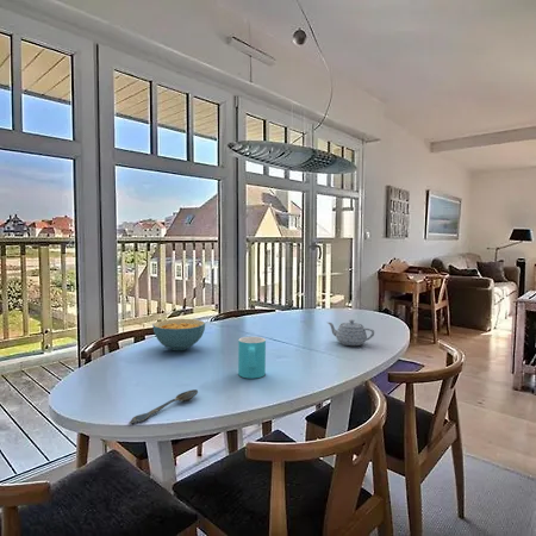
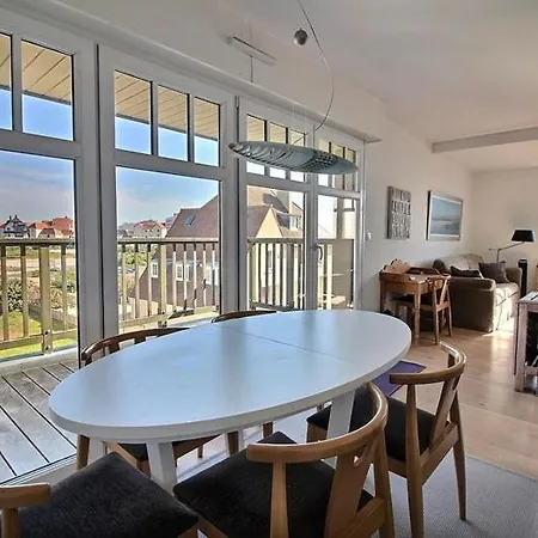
- spoon [129,388,199,425]
- cereal bowl [151,318,206,351]
- cup [237,336,267,380]
- teapot [326,319,375,347]
